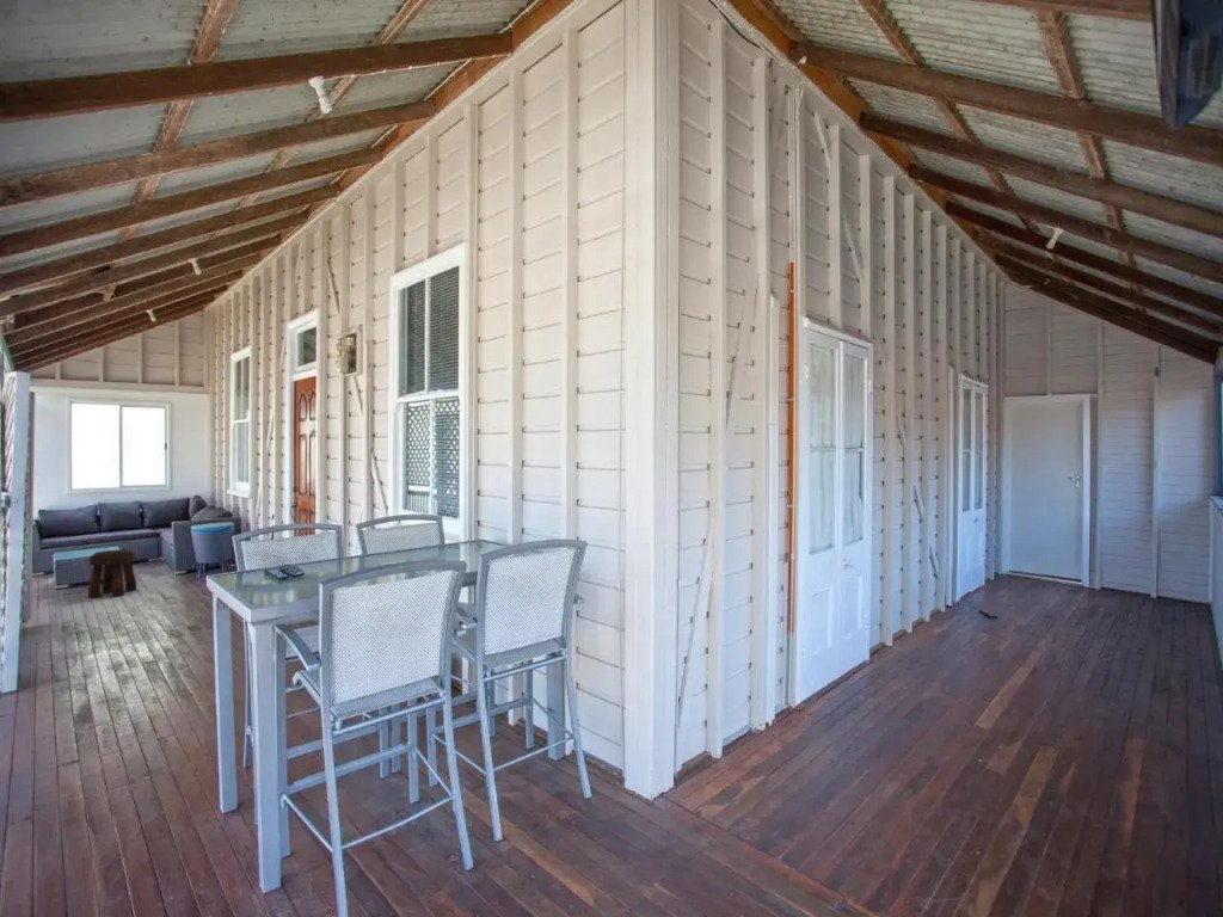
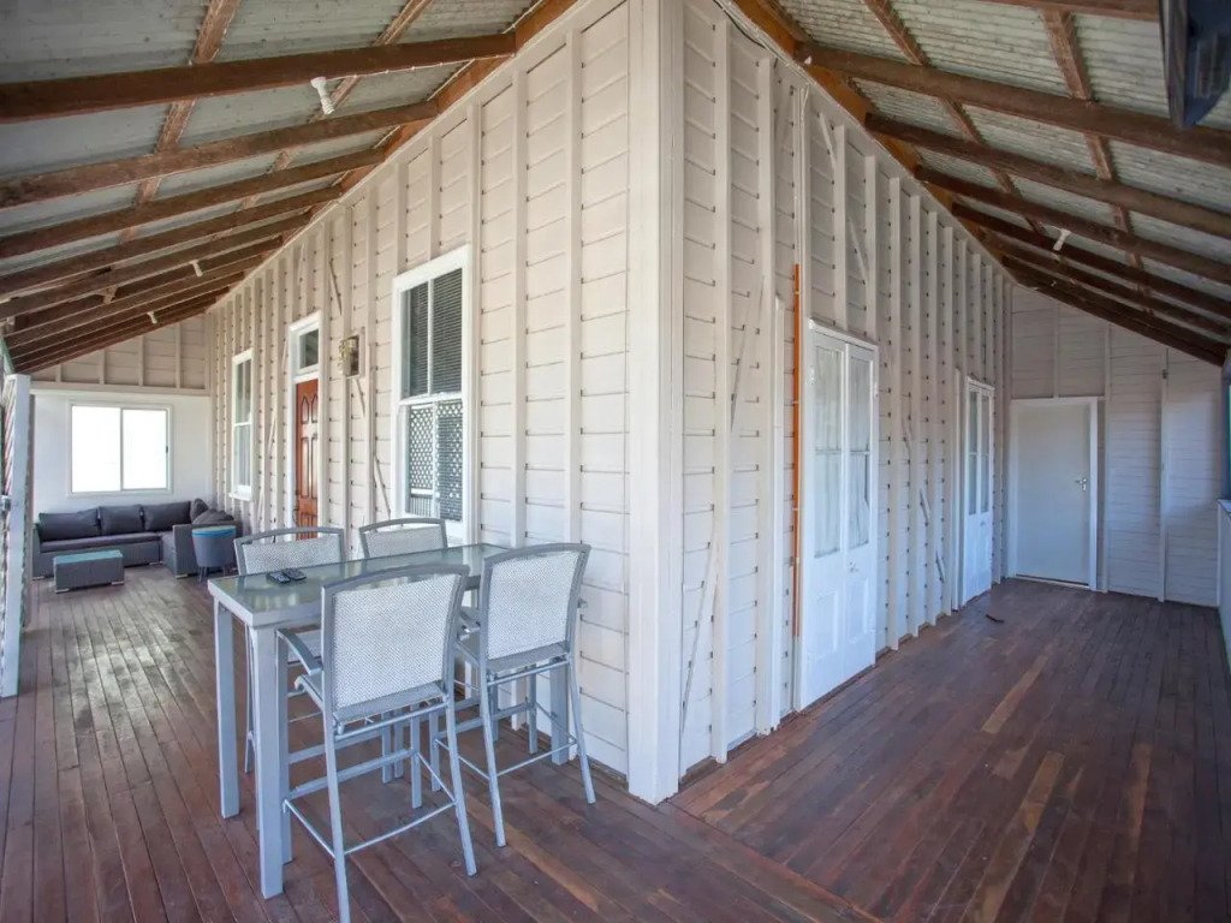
- stool [87,548,137,599]
